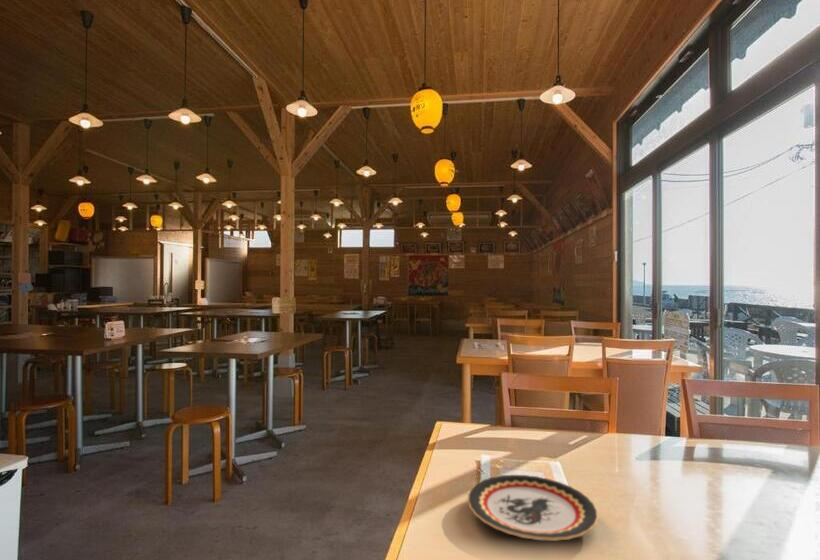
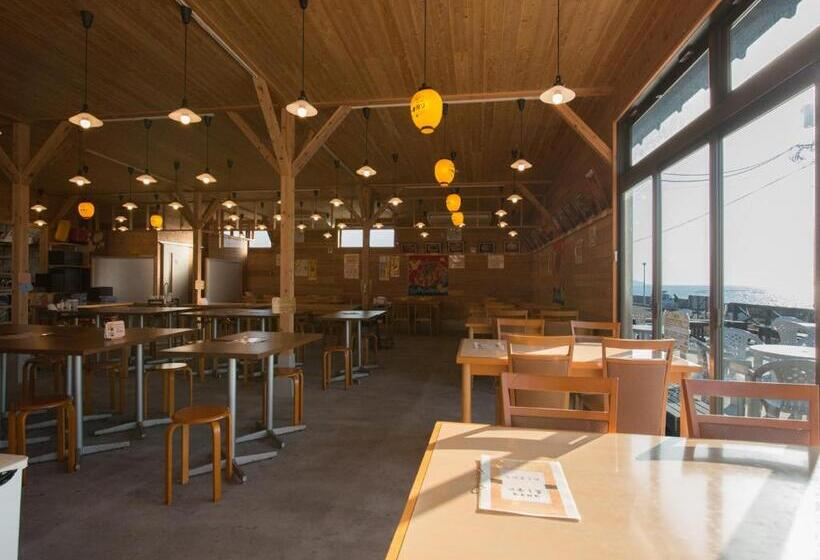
- plate [466,474,600,542]
